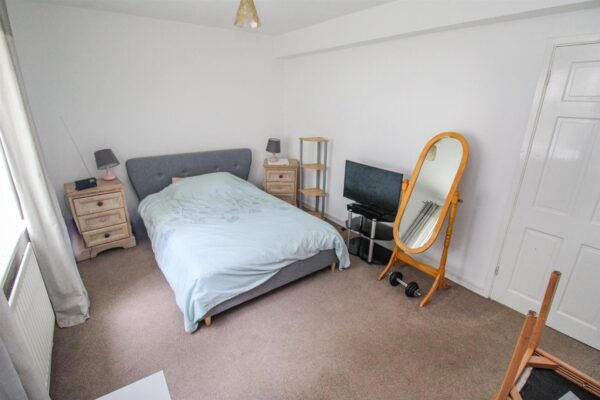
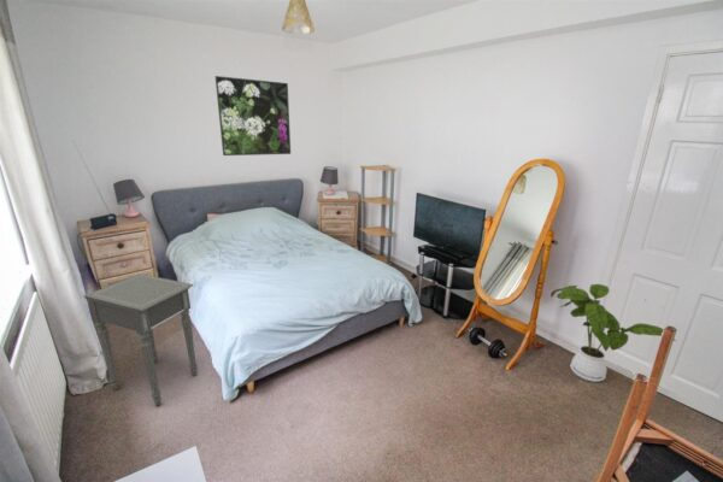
+ house plant [549,283,677,383]
+ side table [83,272,198,407]
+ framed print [214,75,292,157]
